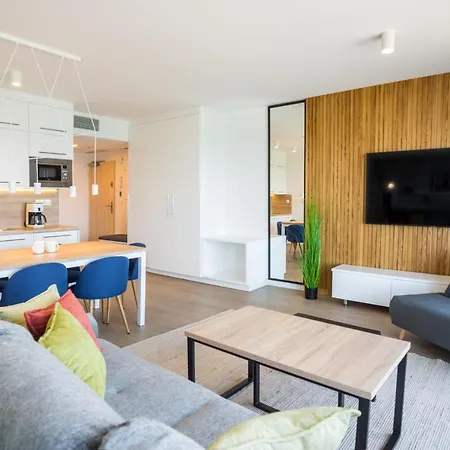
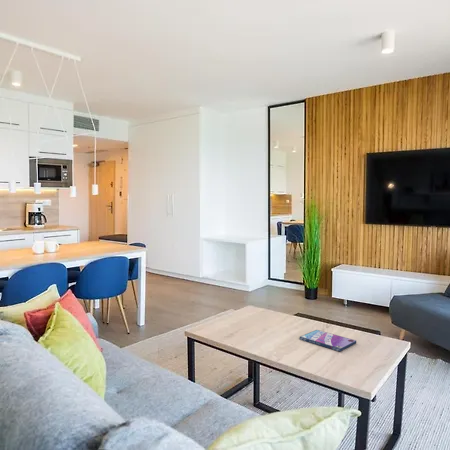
+ video game case [298,329,357,352]
